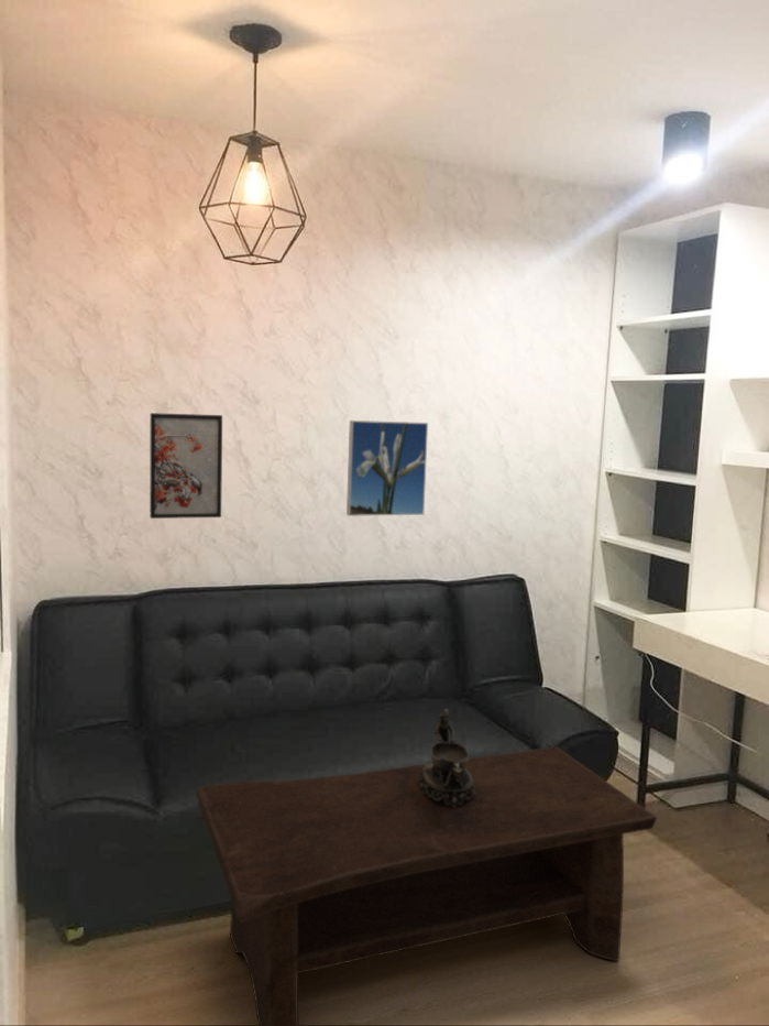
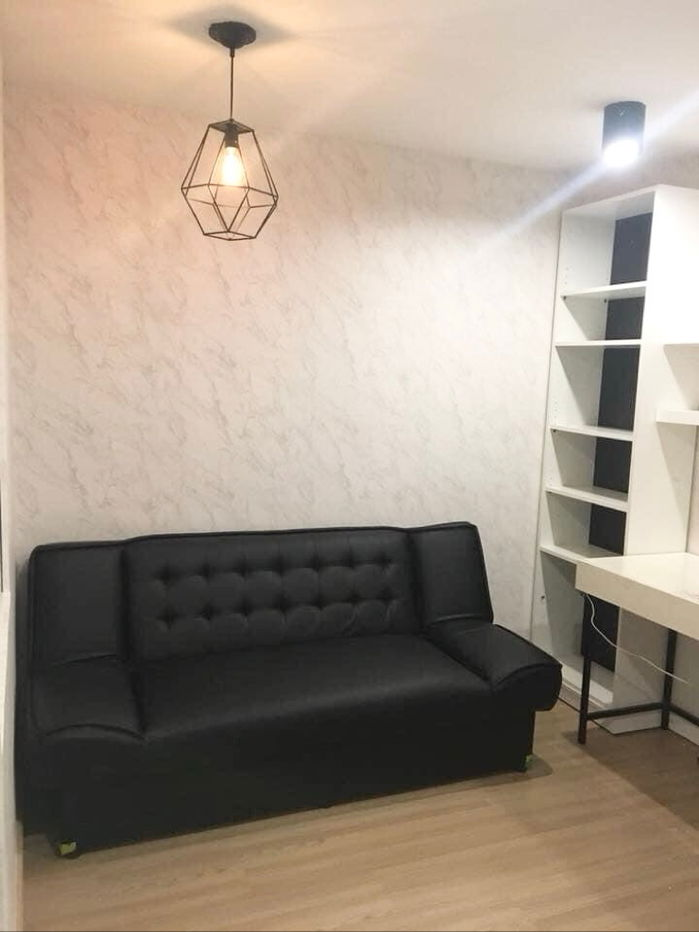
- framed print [149,412,223,520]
- decorative bowl [420,708,475,807]
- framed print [345,419,429,517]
- coffee table [196,745,658,1026]
